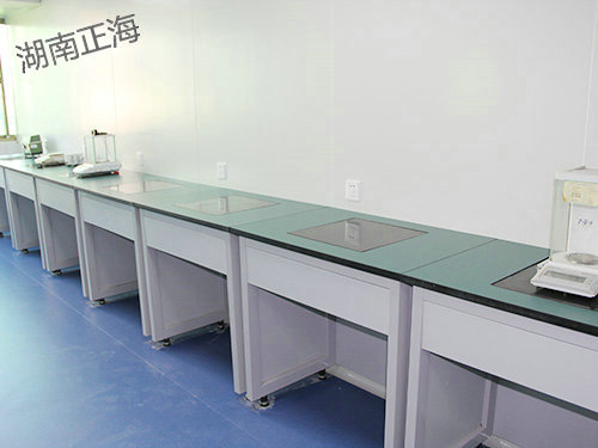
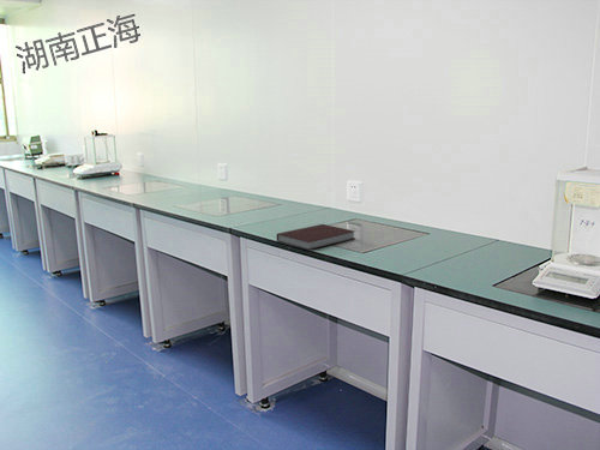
+ notebook [276,223,356,251]
